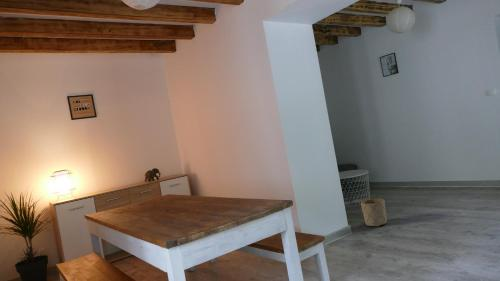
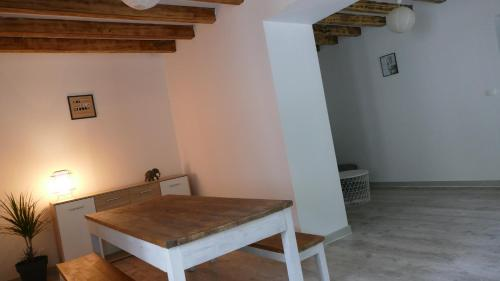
- planter [360,198,388,228]
